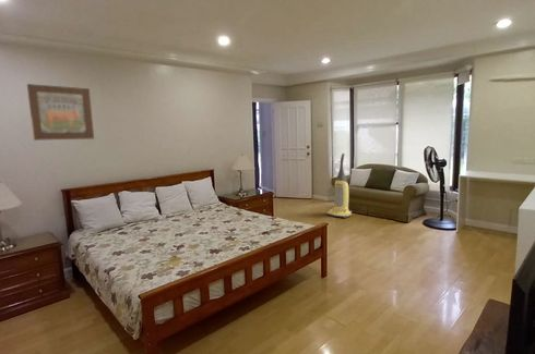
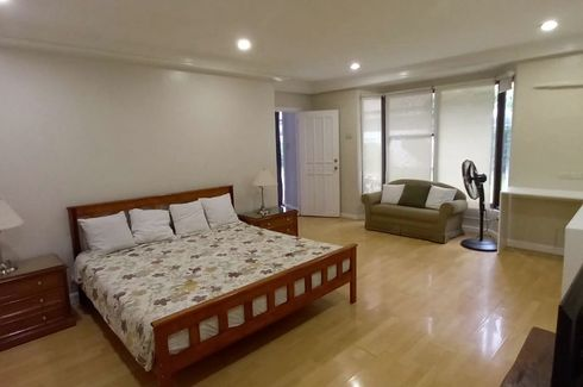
- wall art [26,83,95,142]
- vacuum cleaner [325,152,353,219]
